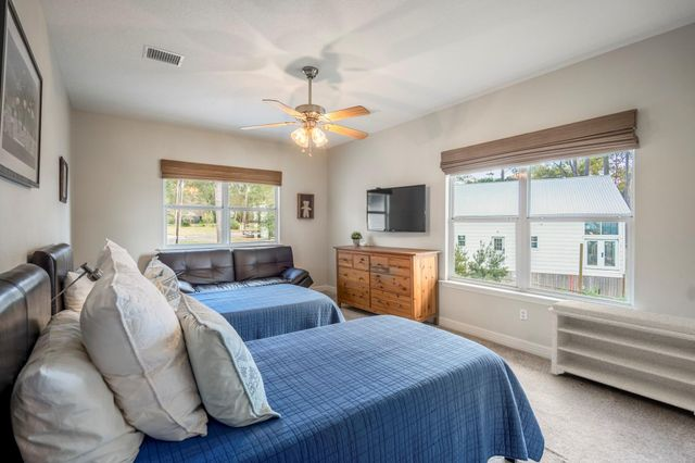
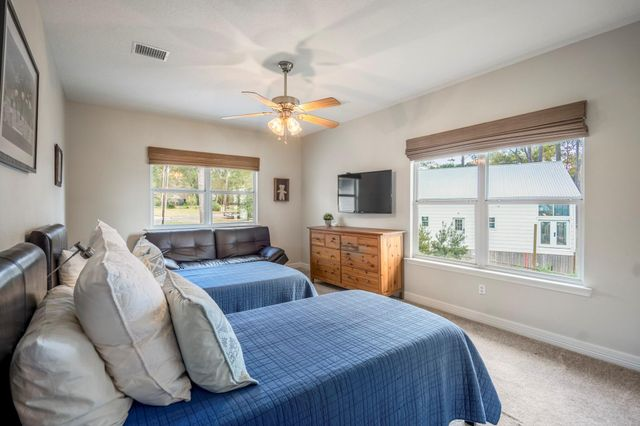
- bench [546,298,695,415]
